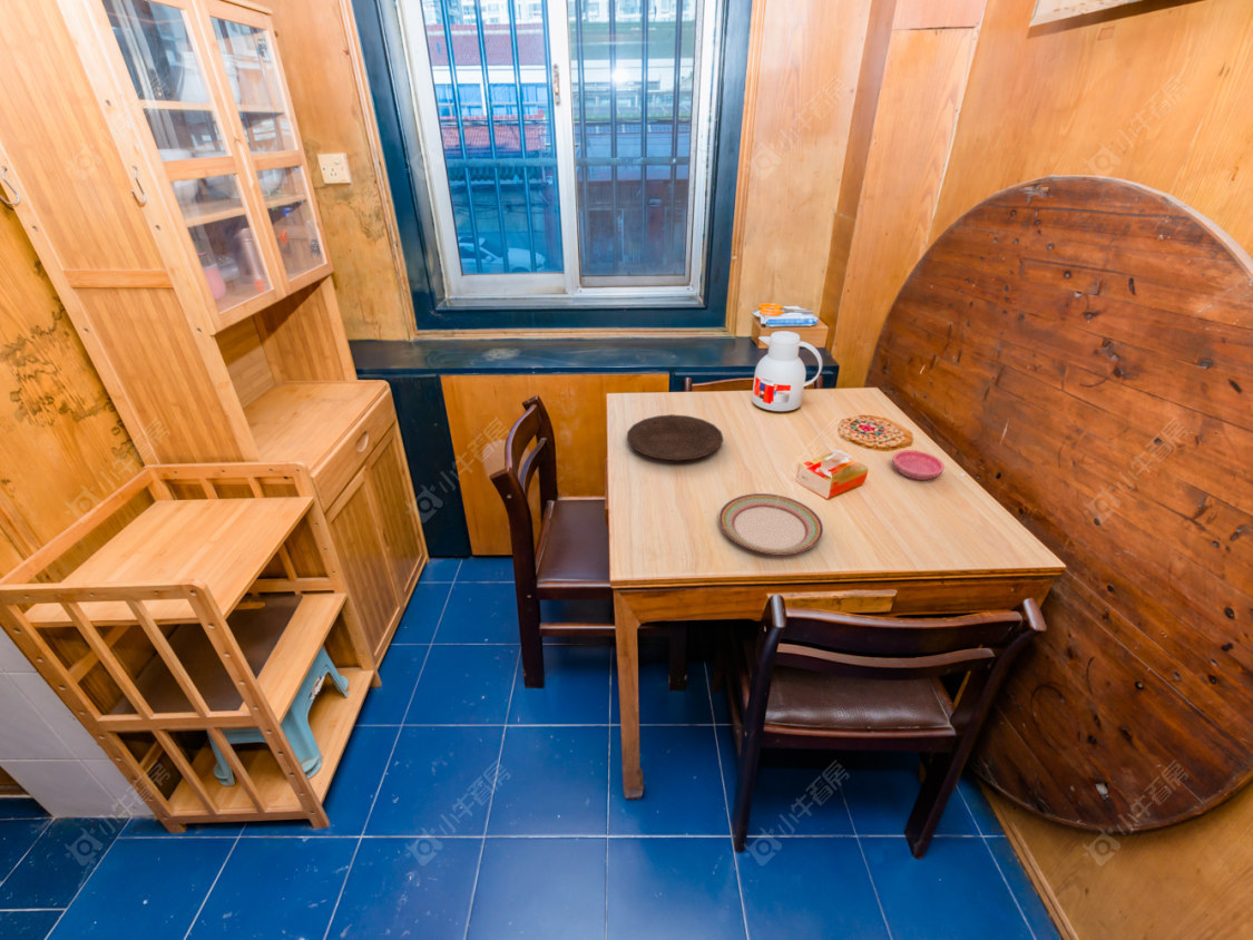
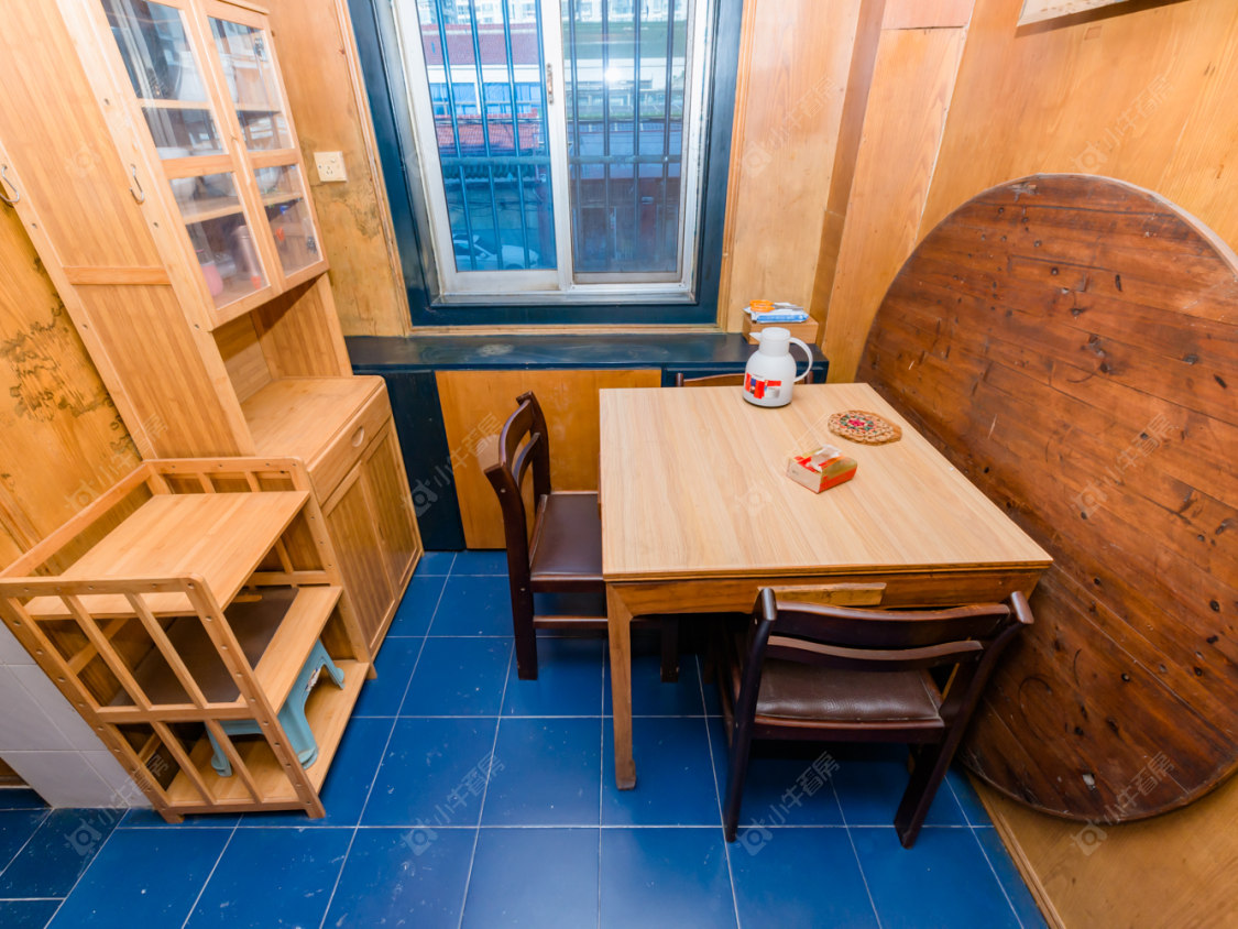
- saucer [892,449,946,481]
- plate [626,414,724,461]
- plate [718,492,824,555]
